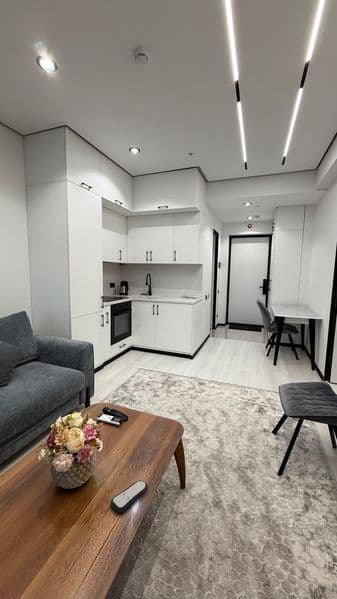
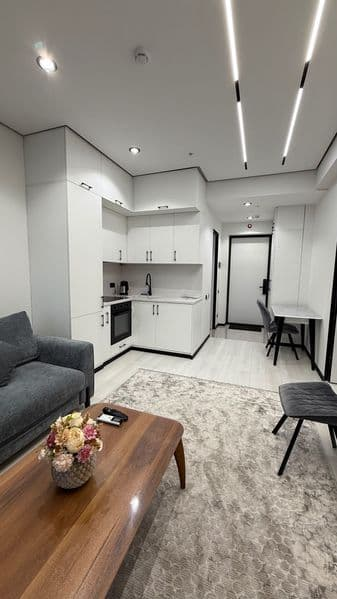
- remote control [110,479,149,513]
